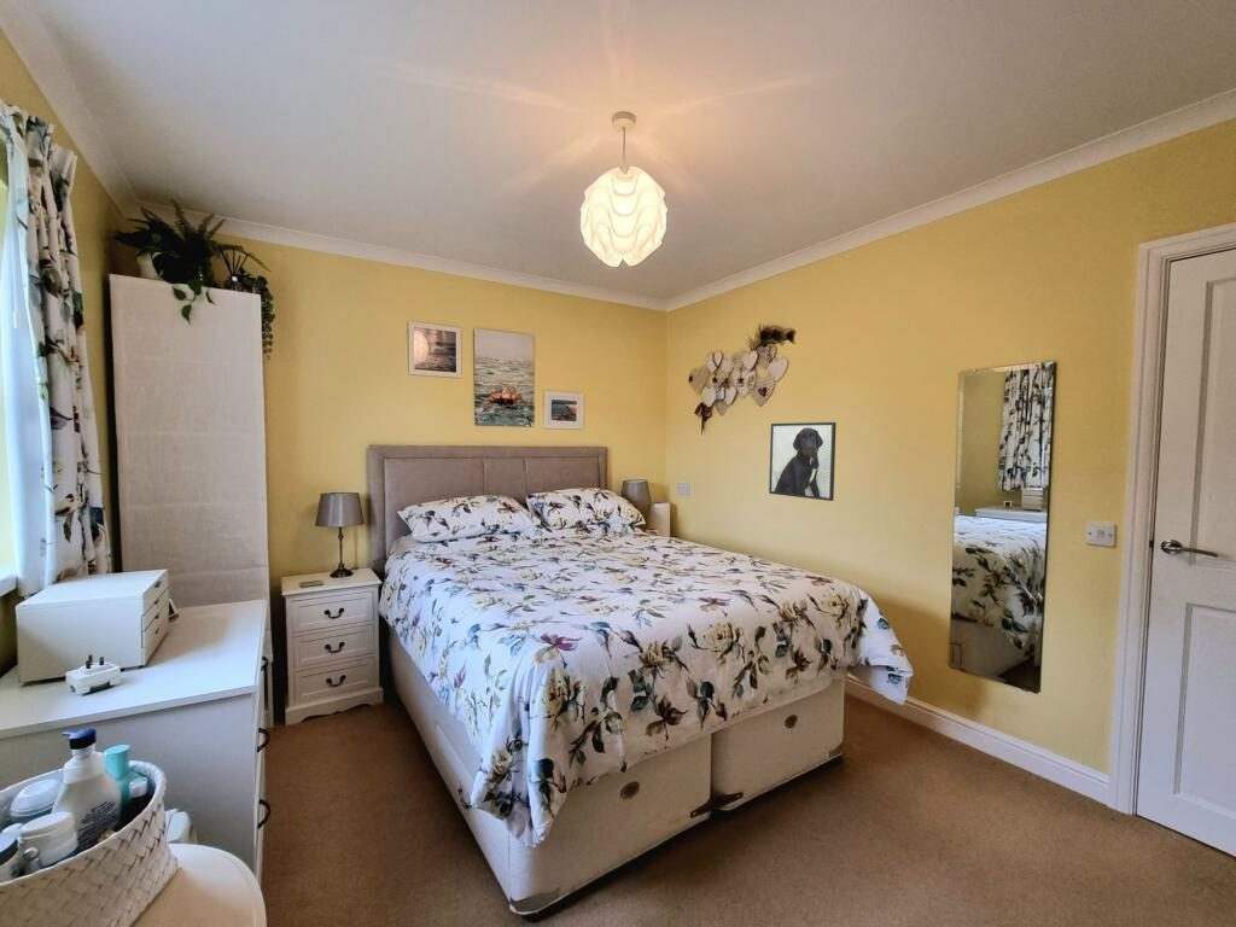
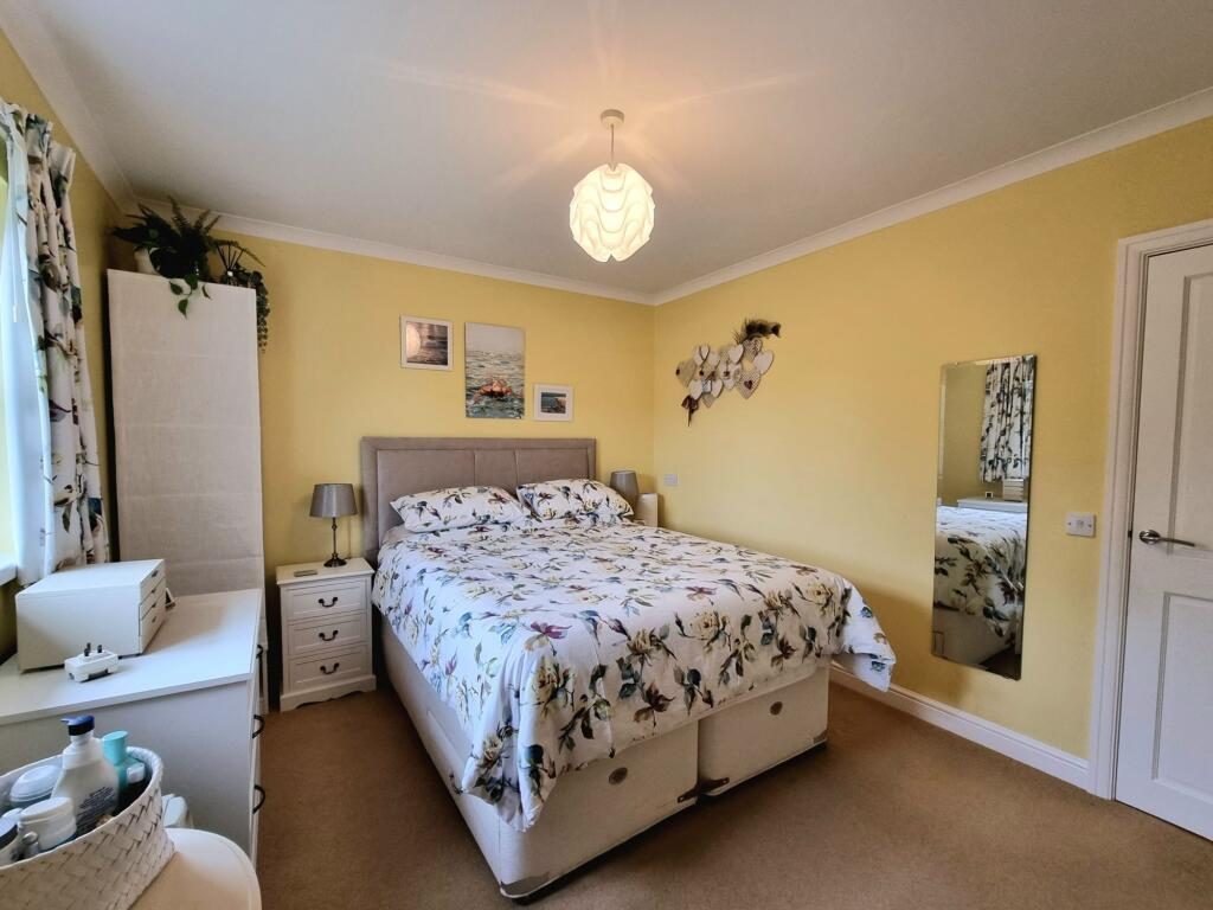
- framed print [768,421,838,502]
